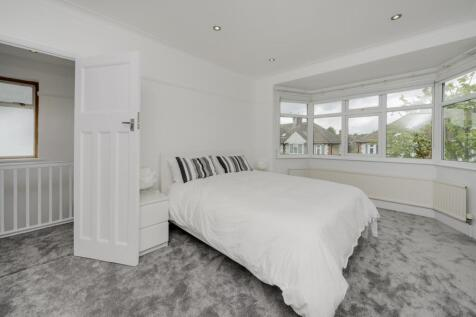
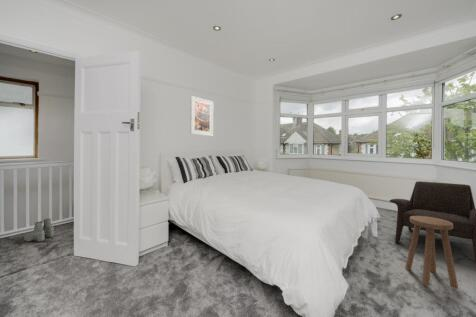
+ stool [404,216,459,290]
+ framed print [189,95,214,137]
+ boots [23,218,55,243]
+ armchair [389,180,476,264]
